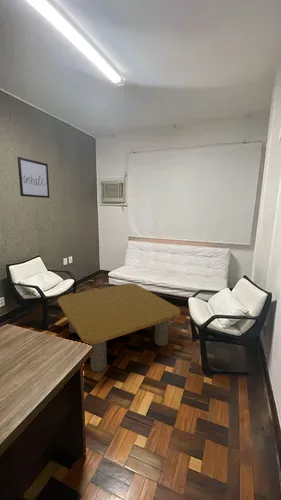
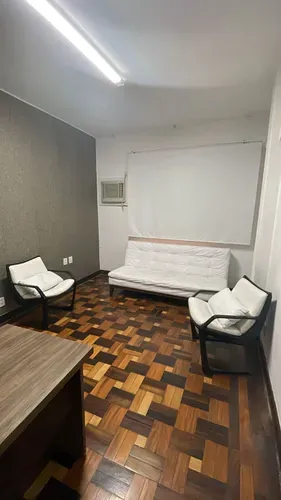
- coffee table [57,282,181,373]
- wall art [17,156,50,199]
